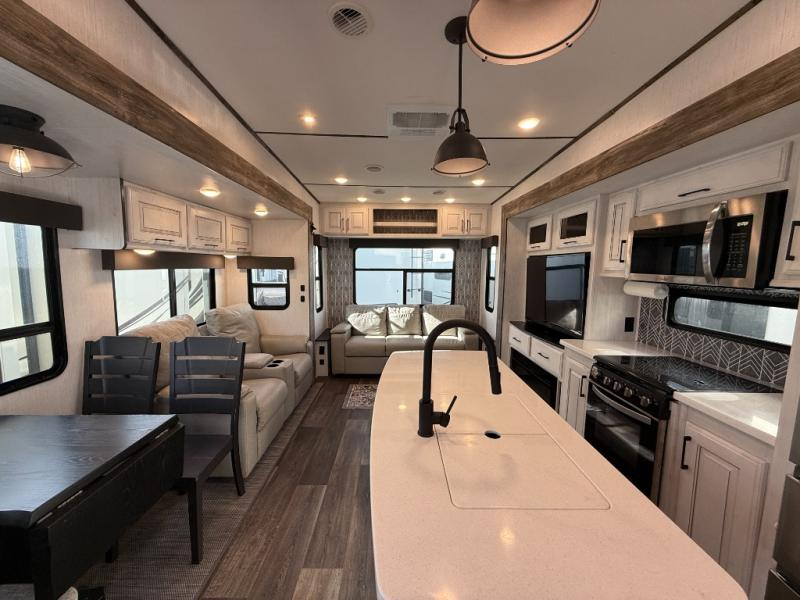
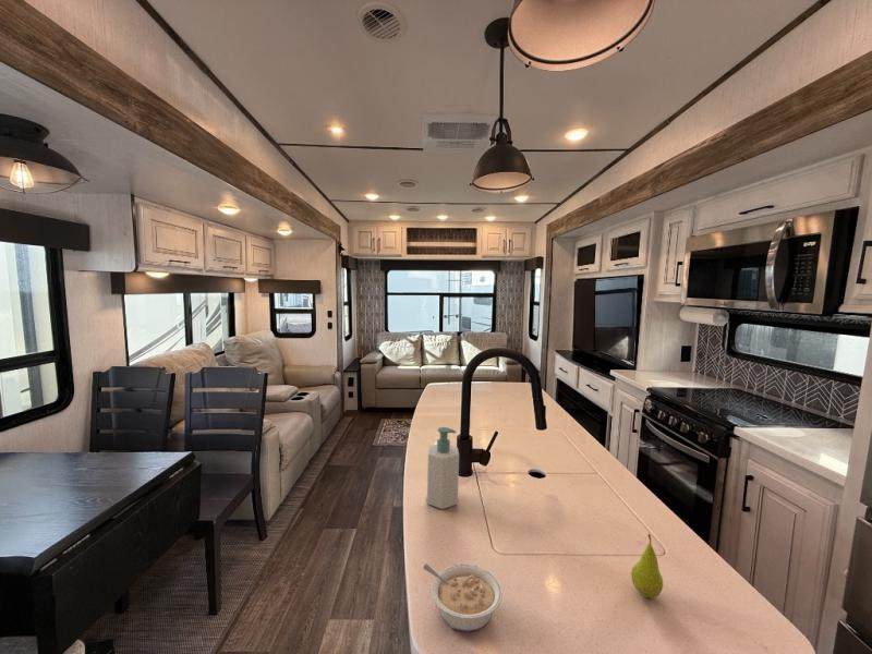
+ legume [422,562,504,633]
+ fruit [630,533,664,600]
+ soap bottle [426,426,460,510]
